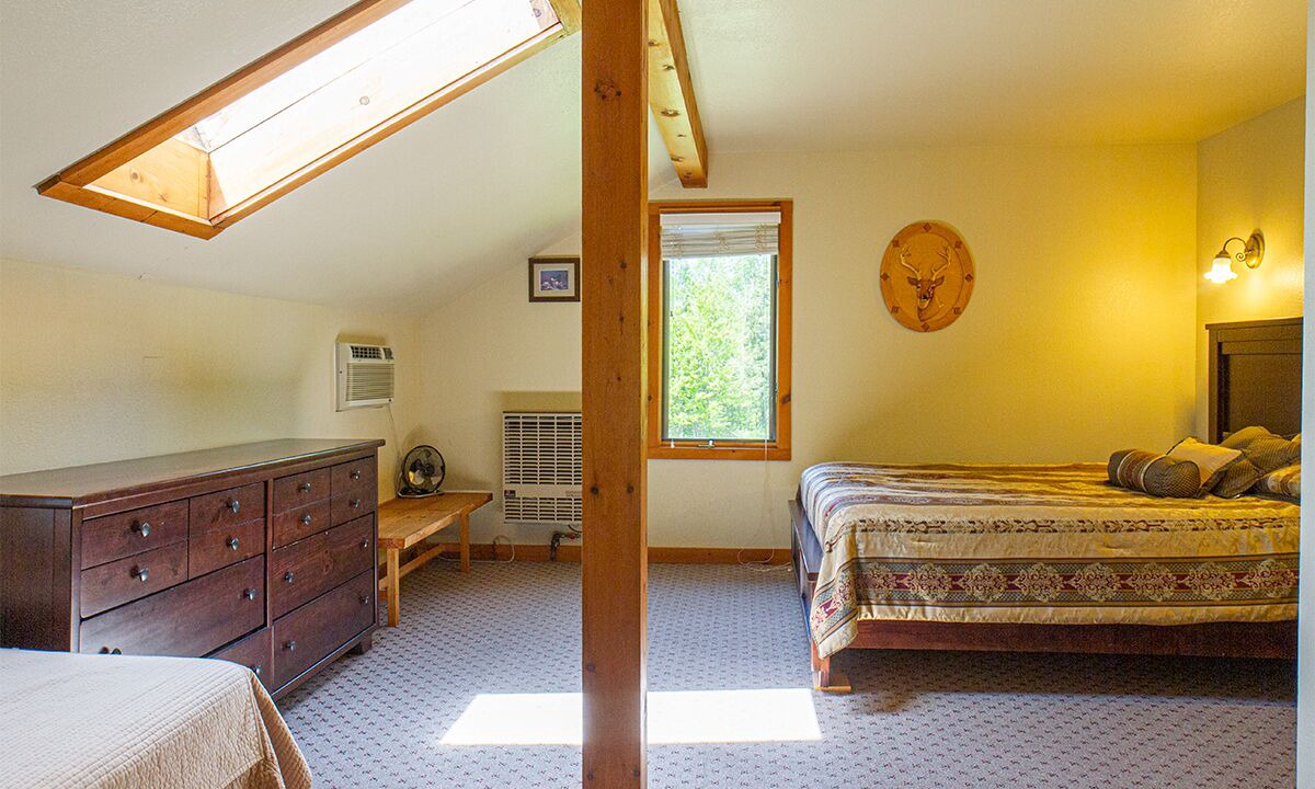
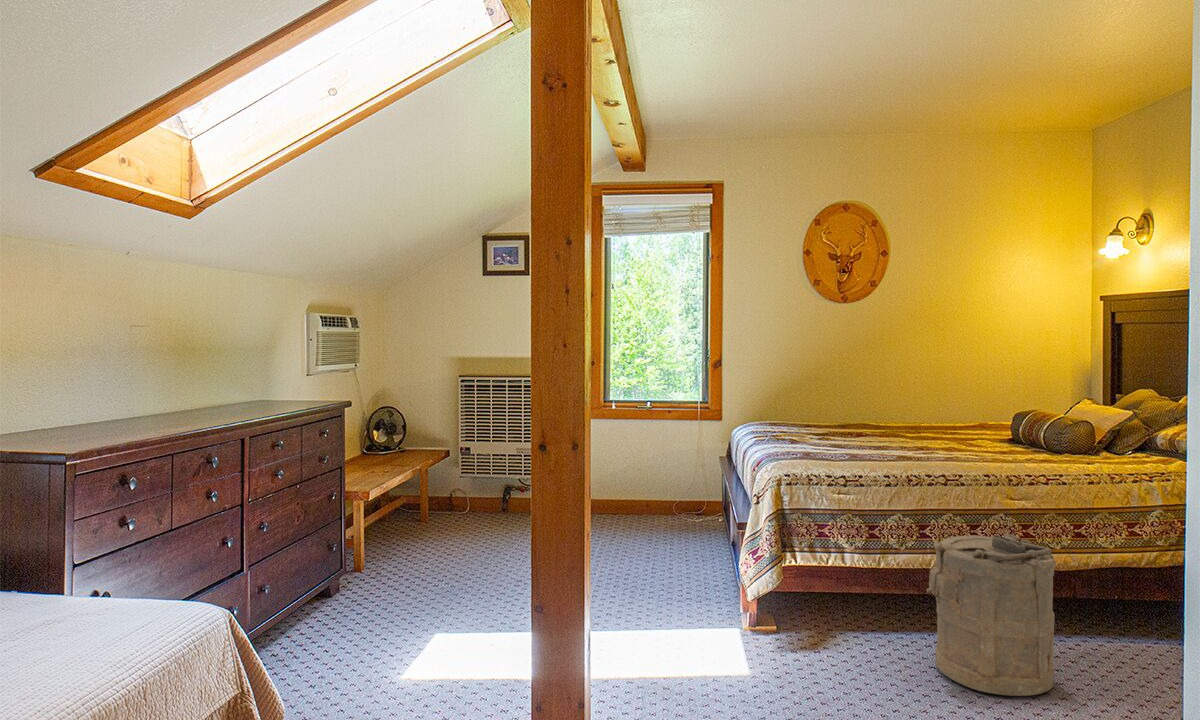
+ laundry hamper [926,533,1057,697]
